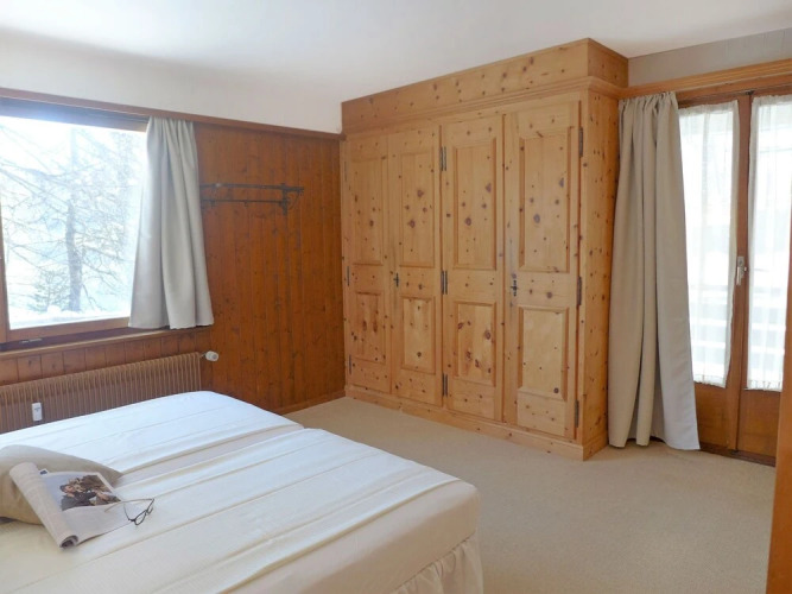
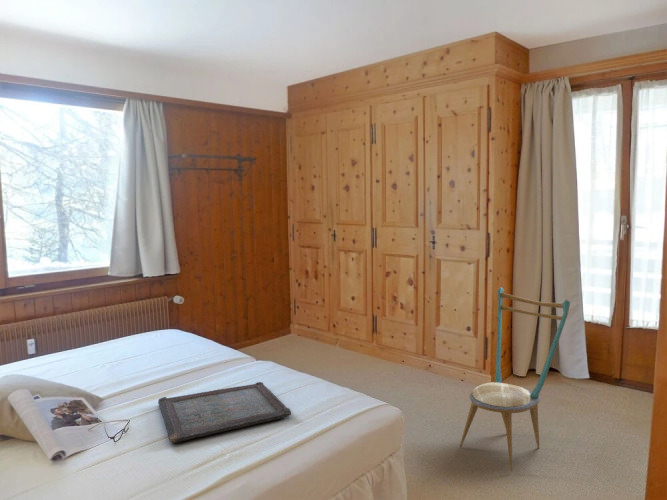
+ chair [459,286,571,472]
+ serving tray [157,381,292,444]
